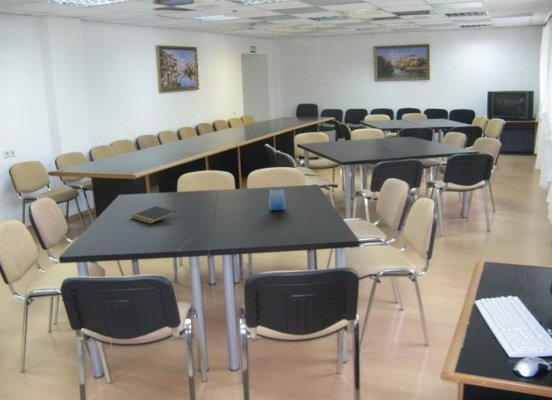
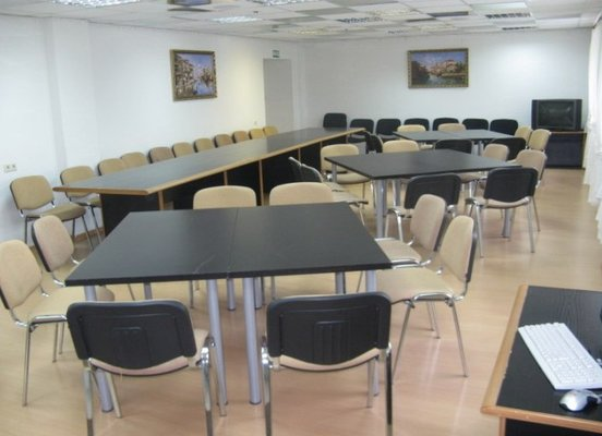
- notepad [130,205,177,225]
- cup [268,187,286,211]
